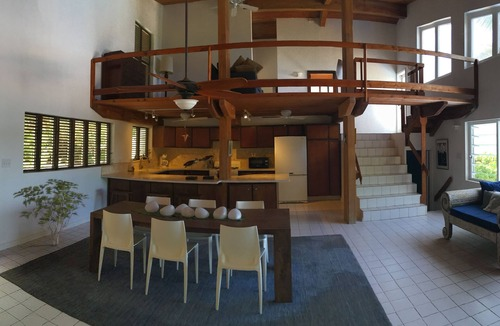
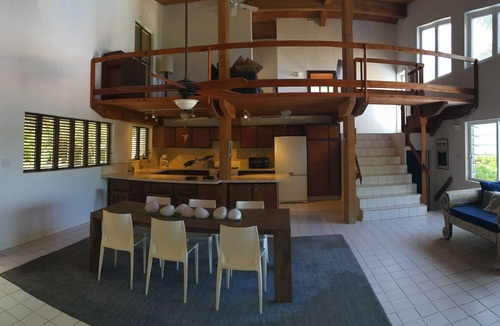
- shrub [12,178,90,246]
